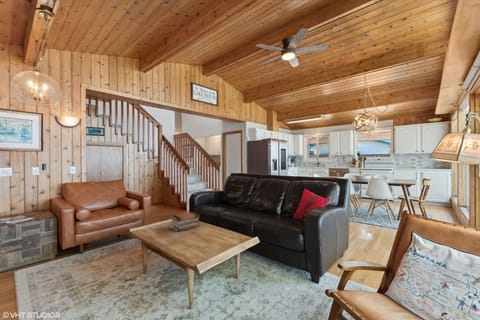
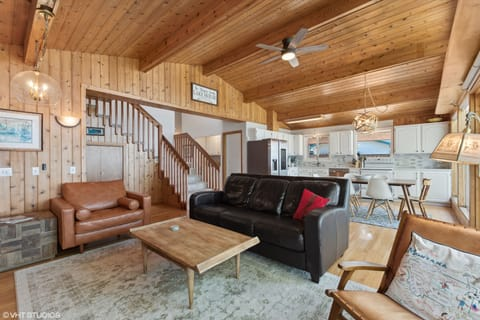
- book stack [170,211,201,232]
